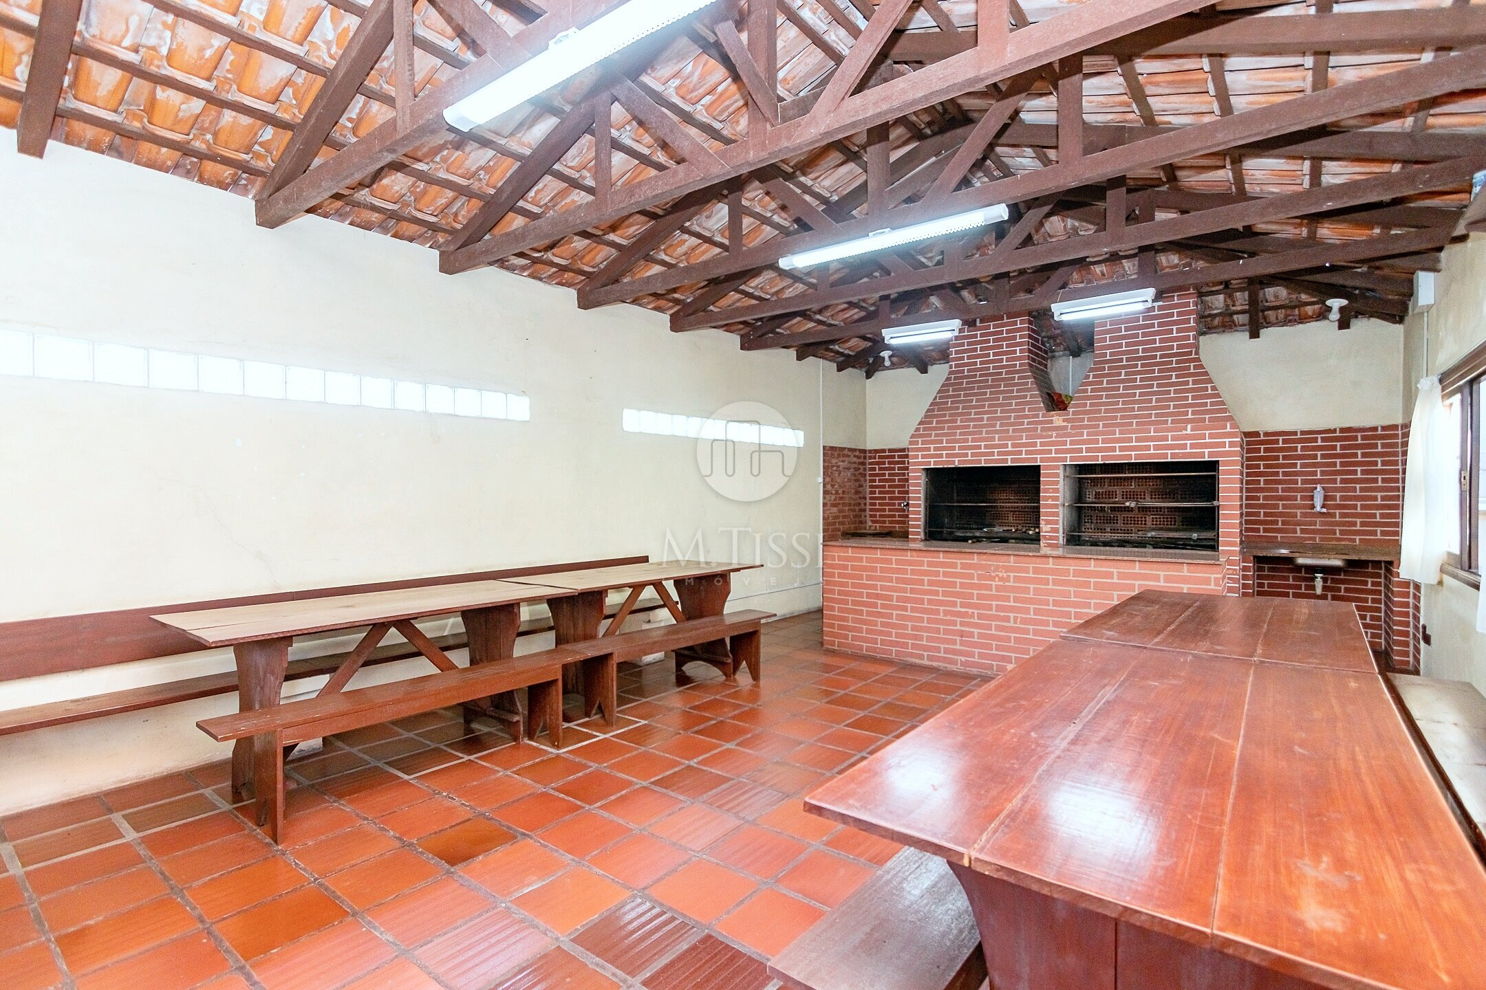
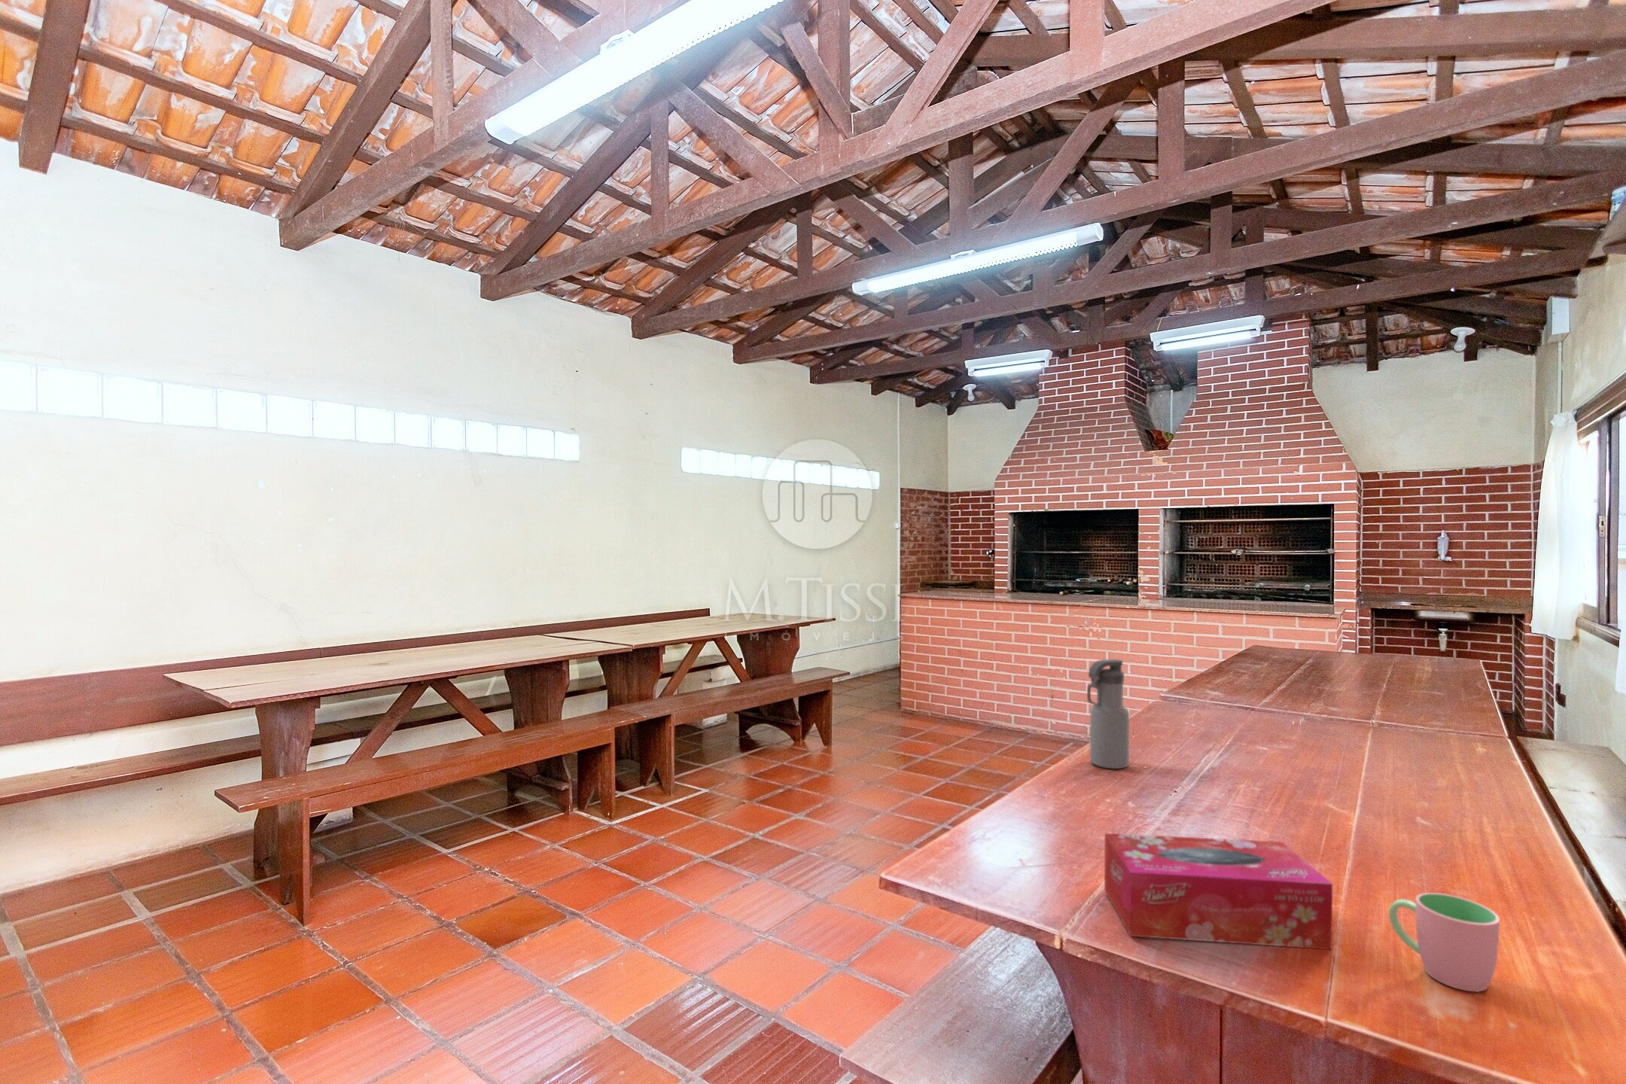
+ water bottle [1086,658,1130,771]
+ tissue box [1103,832,1333,950]
+ cup [1388,892,1500,992]
